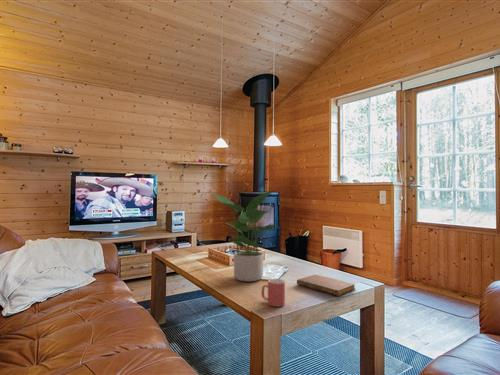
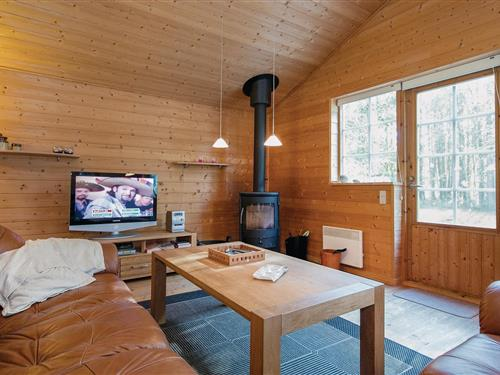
- notebook [296,274,356,297]
- potted plant [211,190,276,282]
- mug [261,278,286,308]
